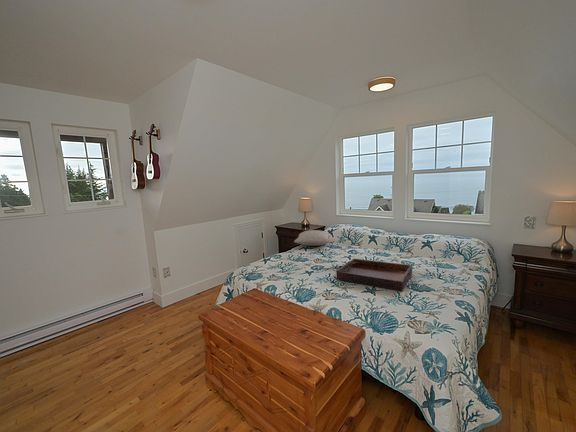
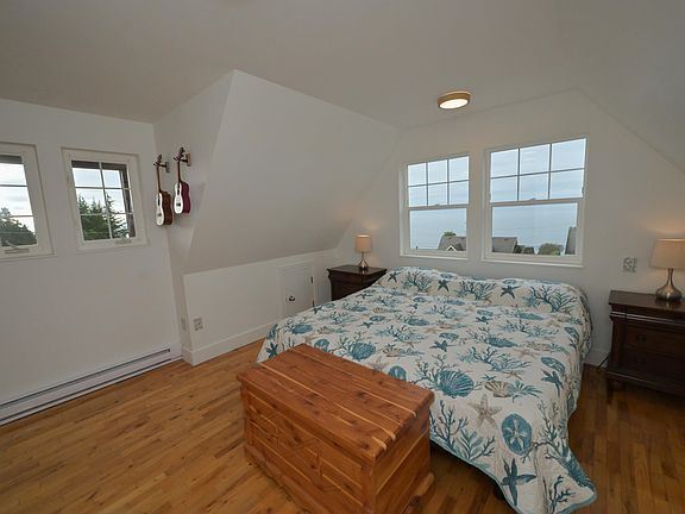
- pillow [293,229,332,247]
- serving tray [336,258,413,292]
